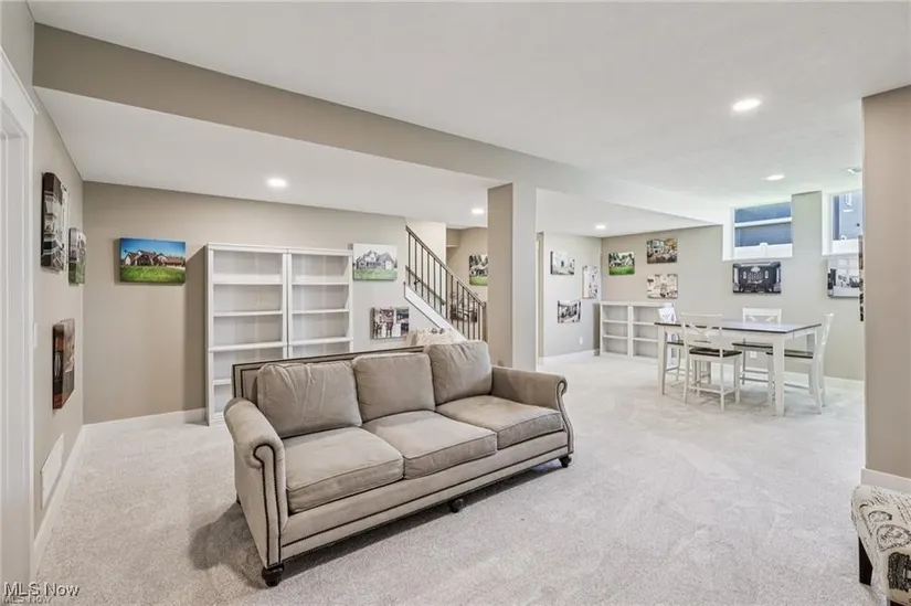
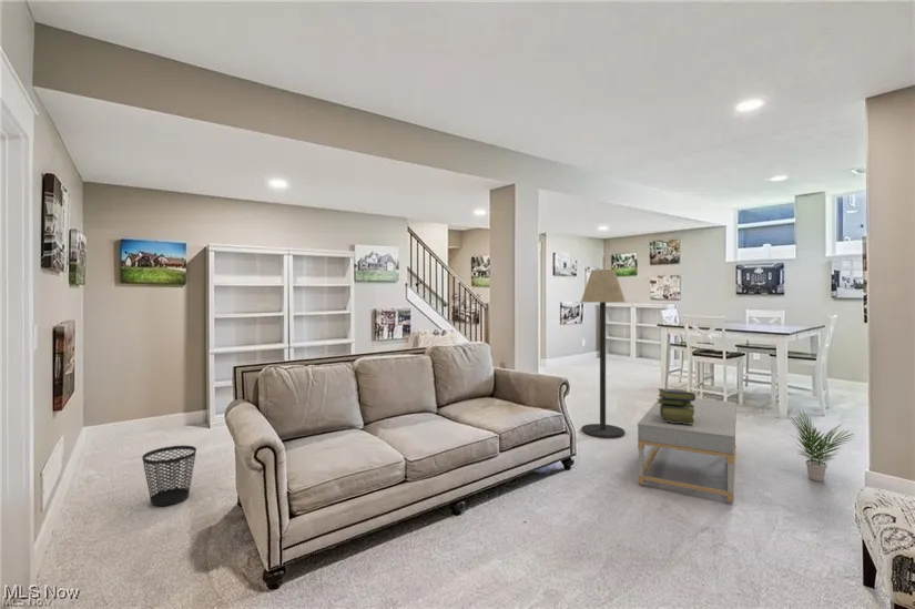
+ potted plant [783,408,854,483]
+ coffee table [637,396,738,504]
+ wastebasket [141,445,197,507]
+ floor lamp [580,268,627,439]
+ stack of books [655,387,697,425]
